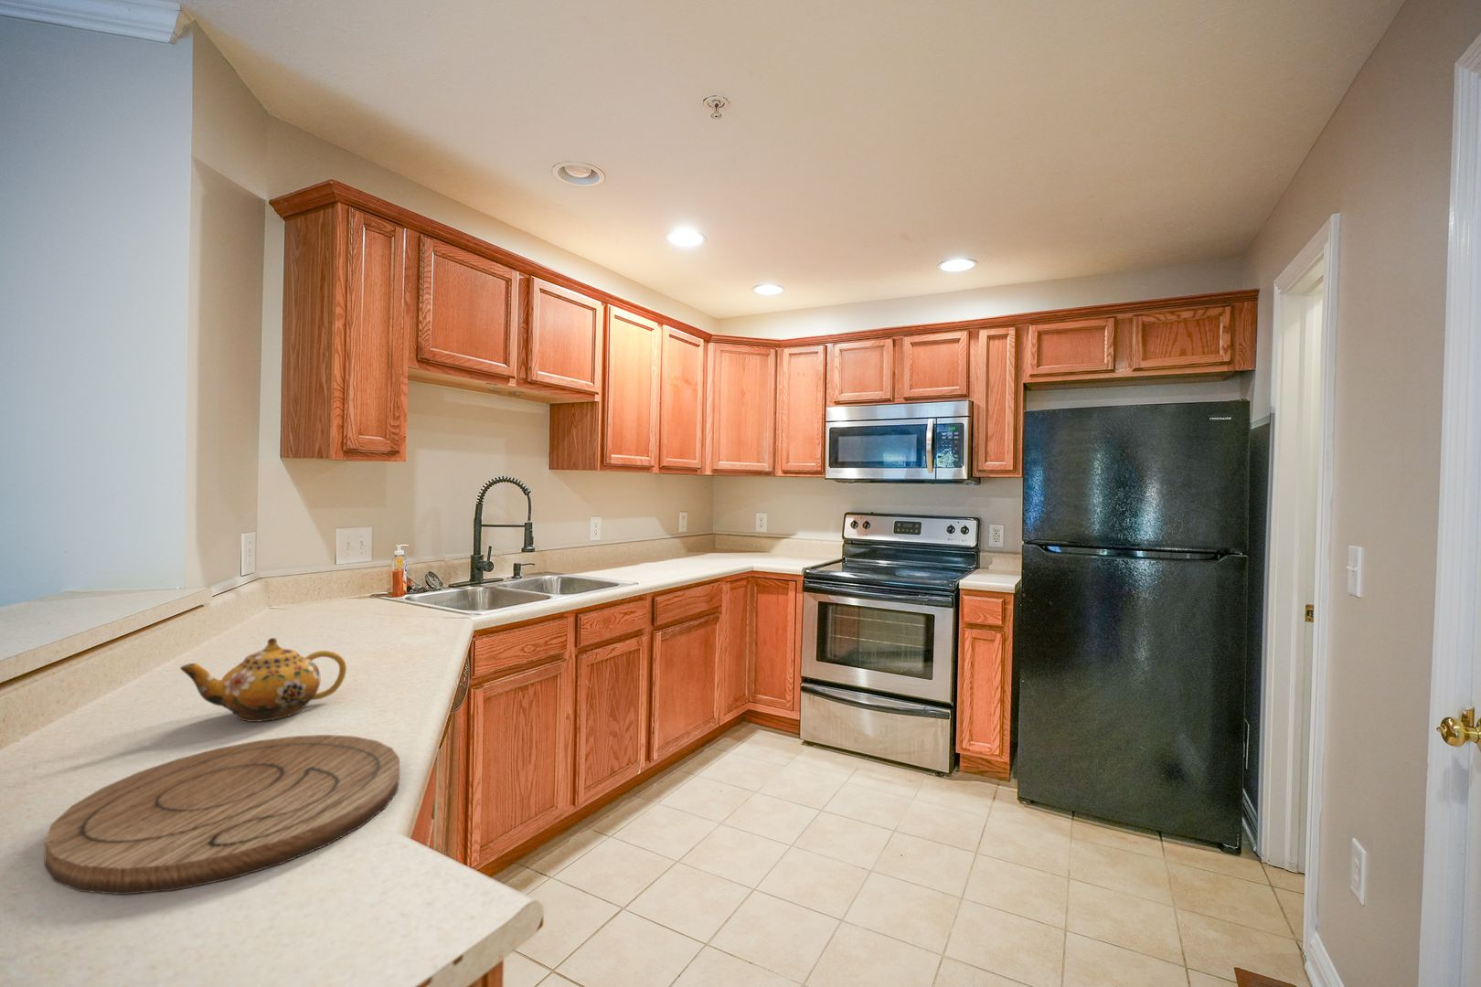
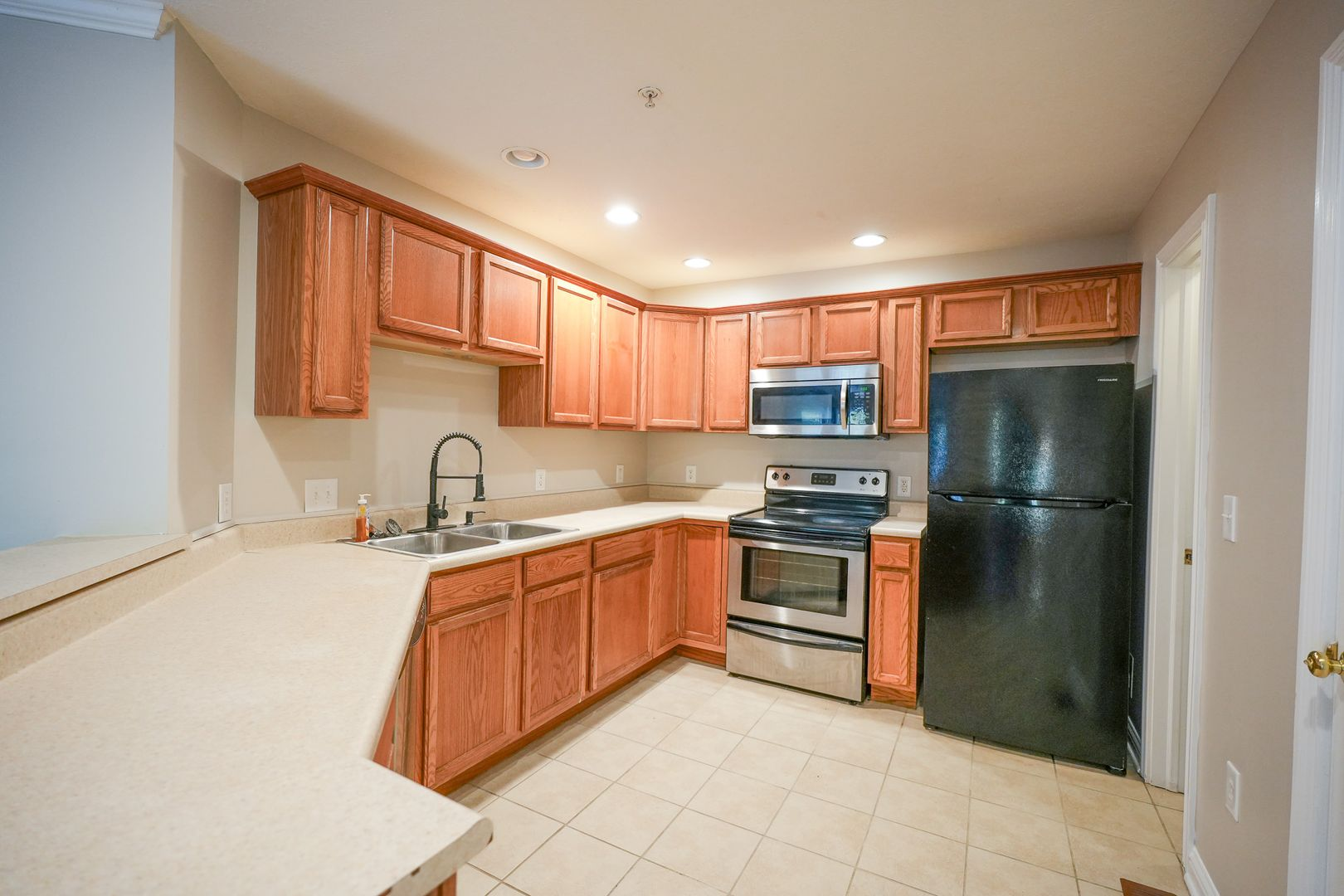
- teapot [180,637,347,723]
- cutting board [43,734,400,896]
